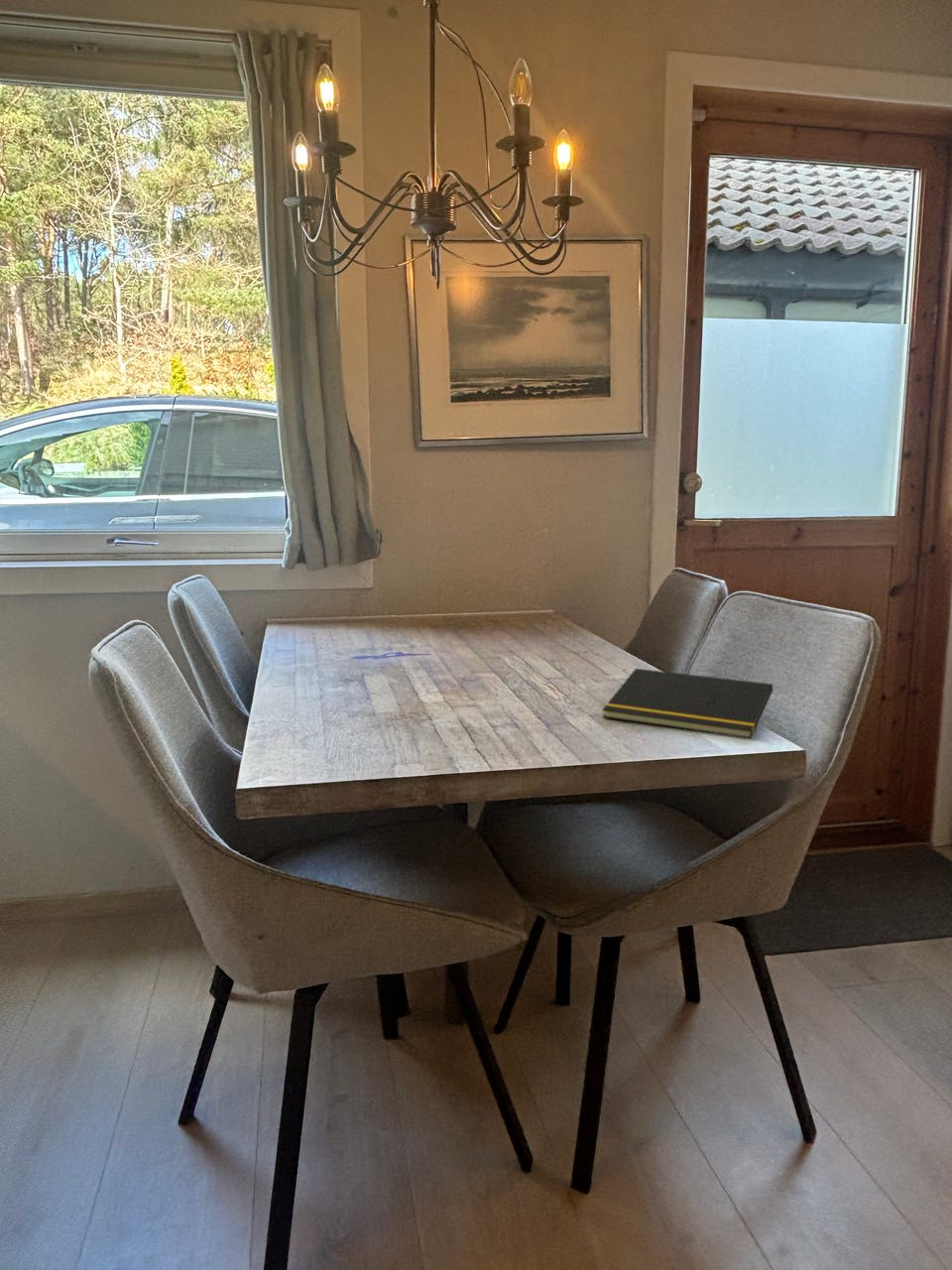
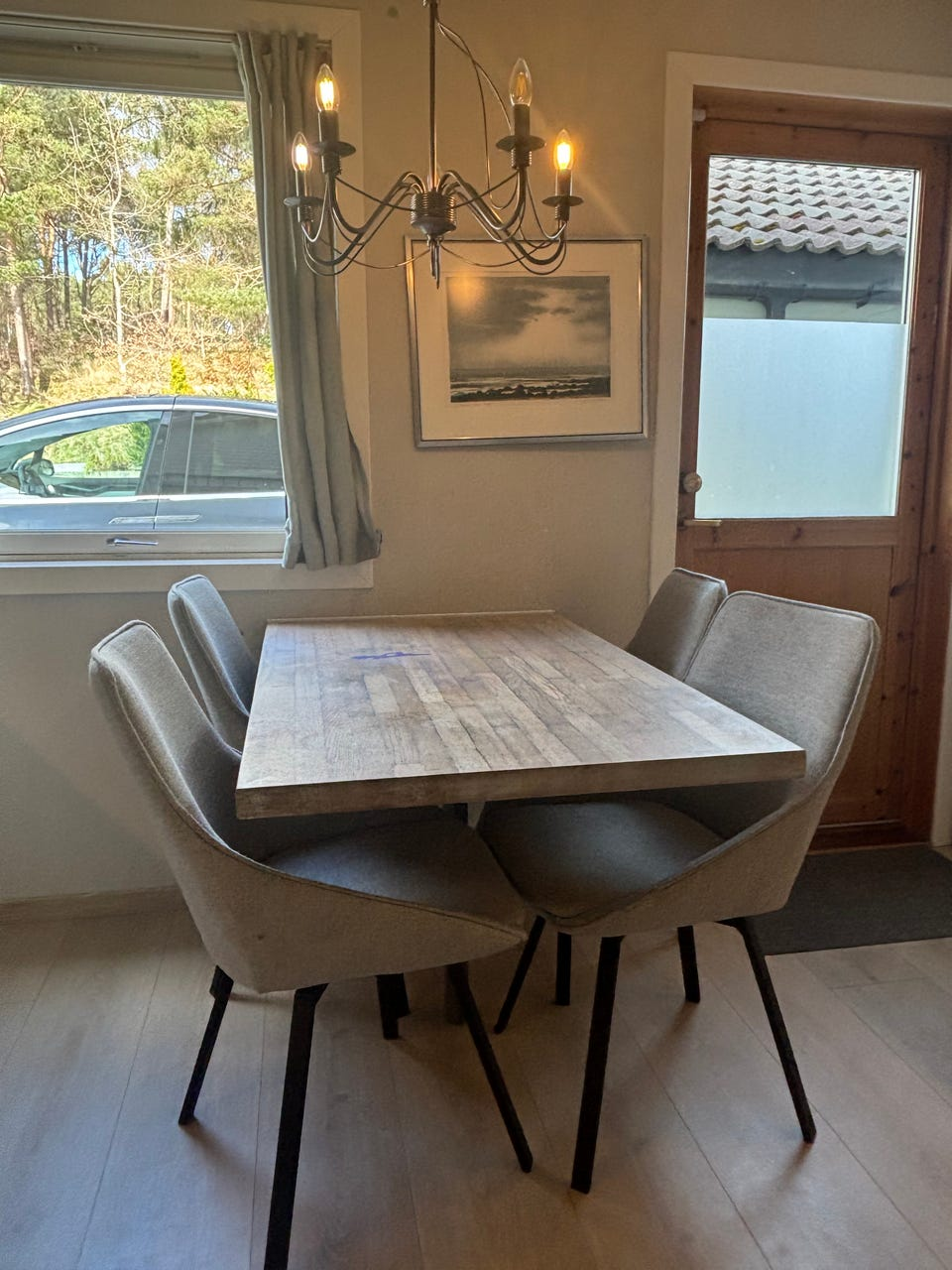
- notepad [601,668,773,739]
